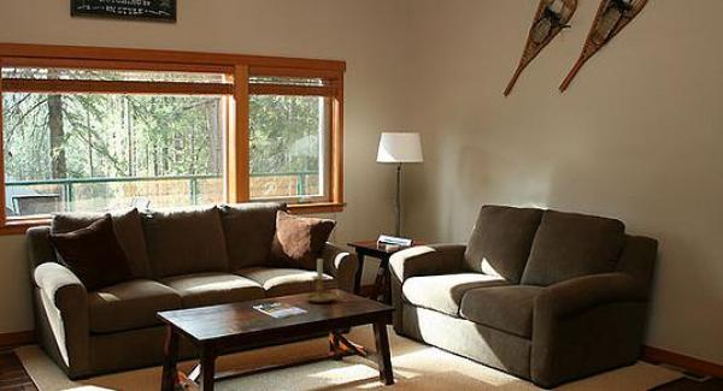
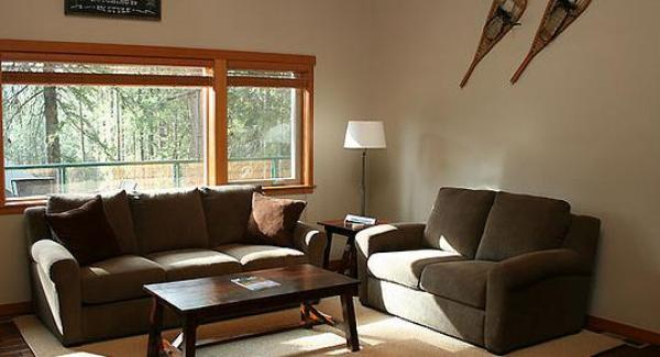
- candle holder [301,256,343,304]
